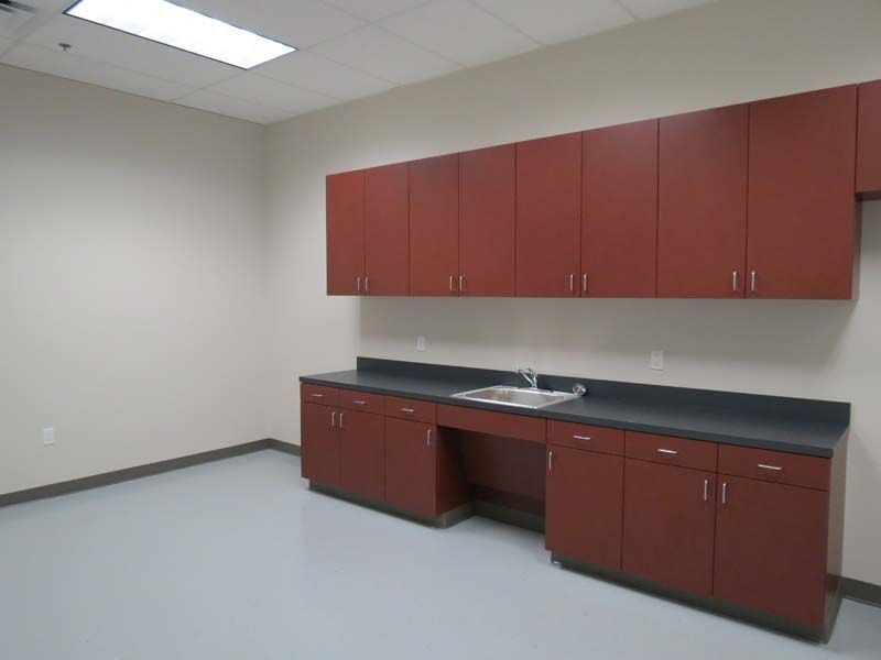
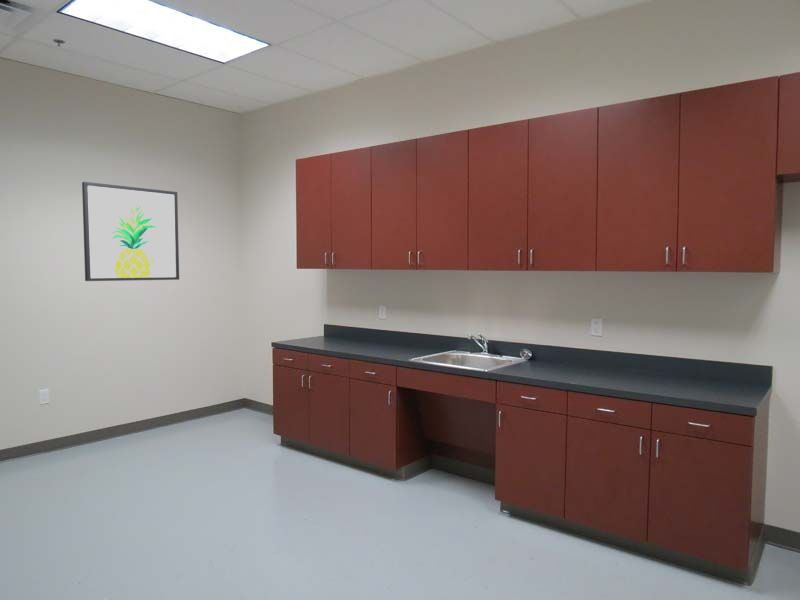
+ wall art [81,181,180,282]
